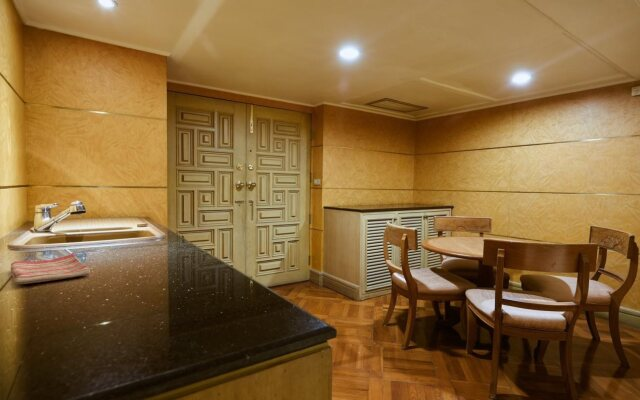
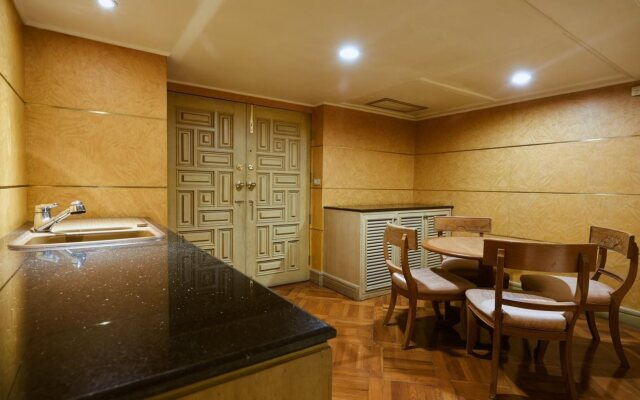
- dish towel [10,253,91,285]
